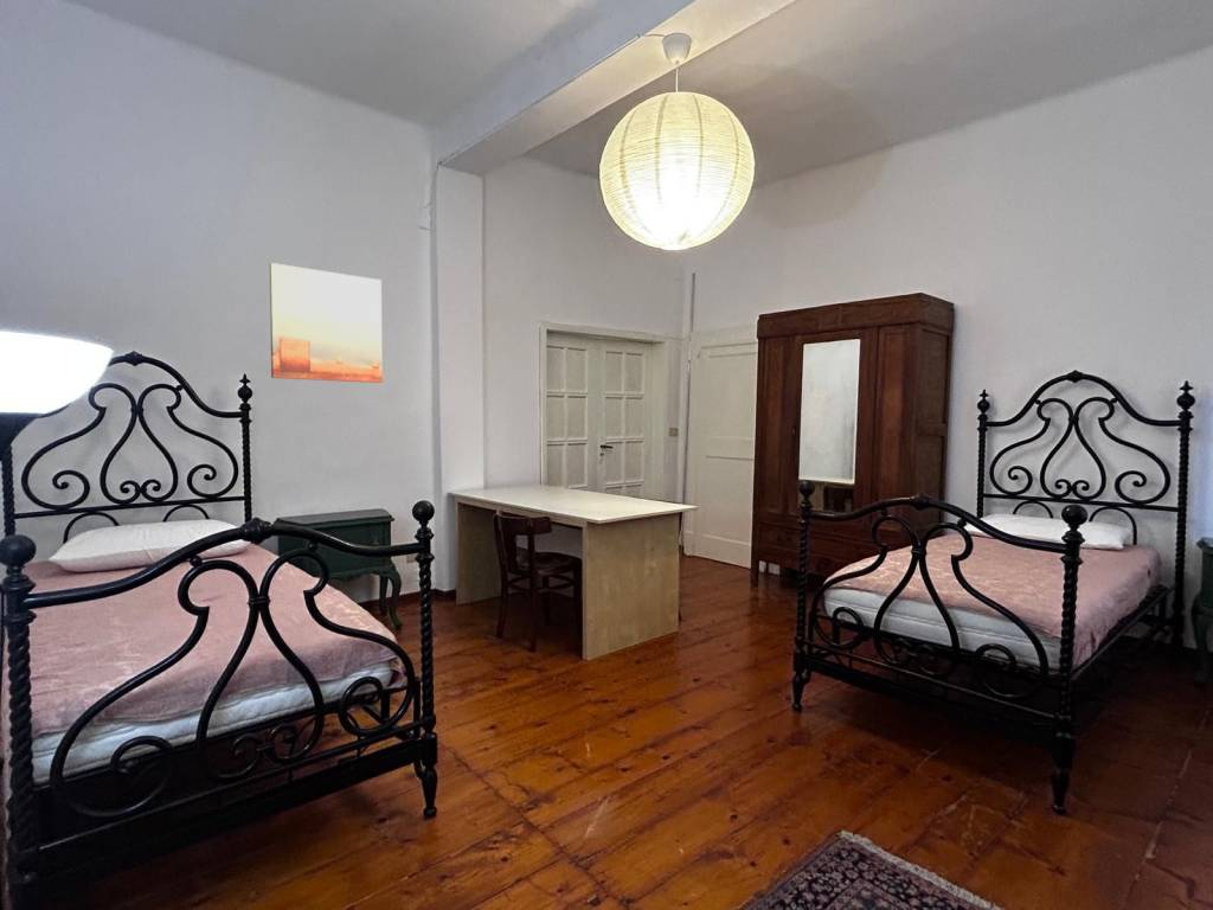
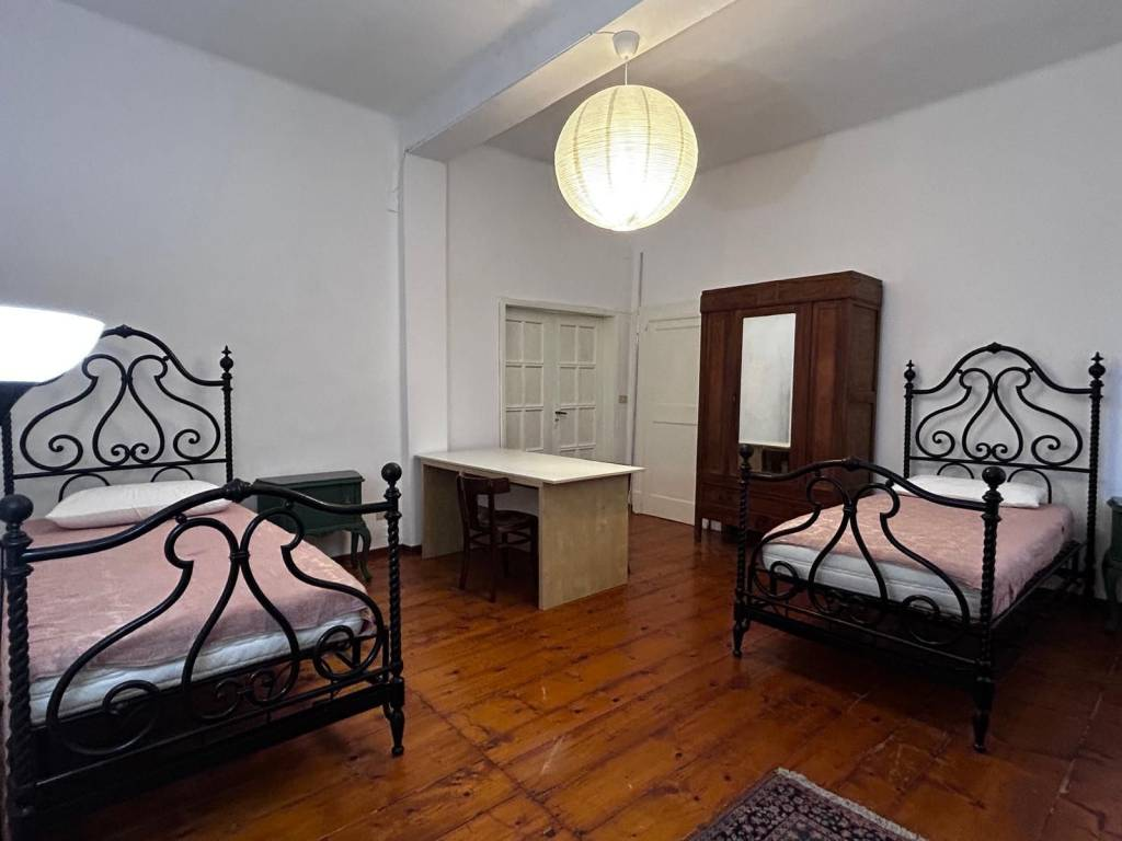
- wall art [269,262,384,384]
